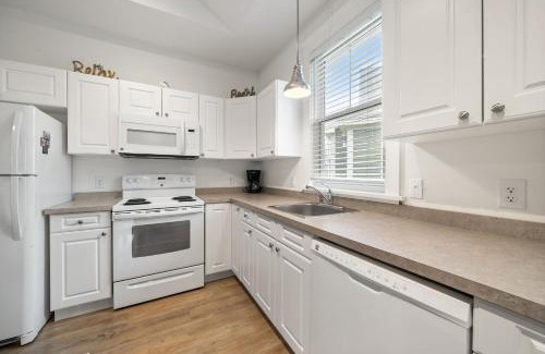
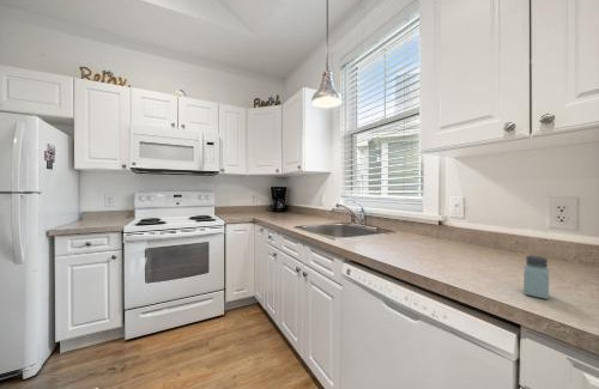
+ saltshaker [522,254,550,300]
